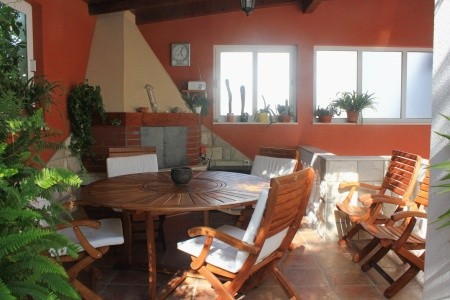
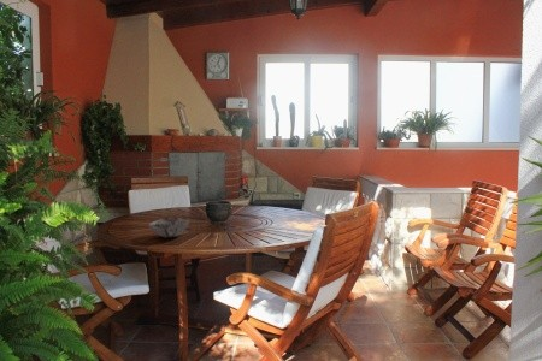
+ decorative bowl [148,217,190,239]
